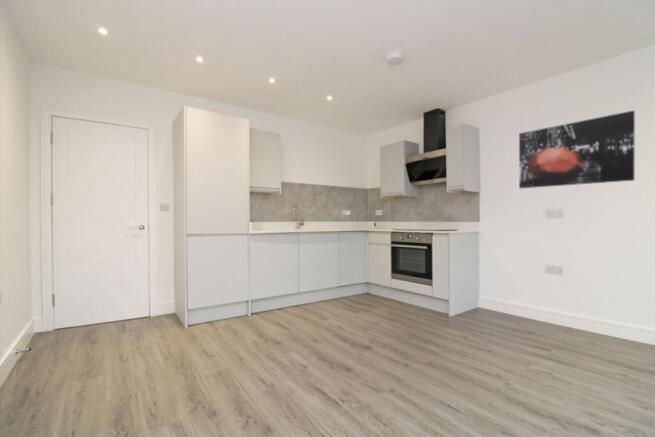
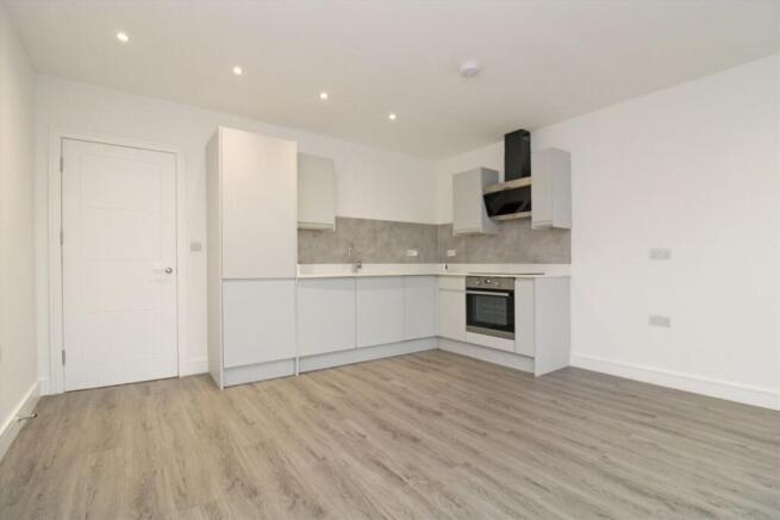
- wall art [518,110,636,189]
